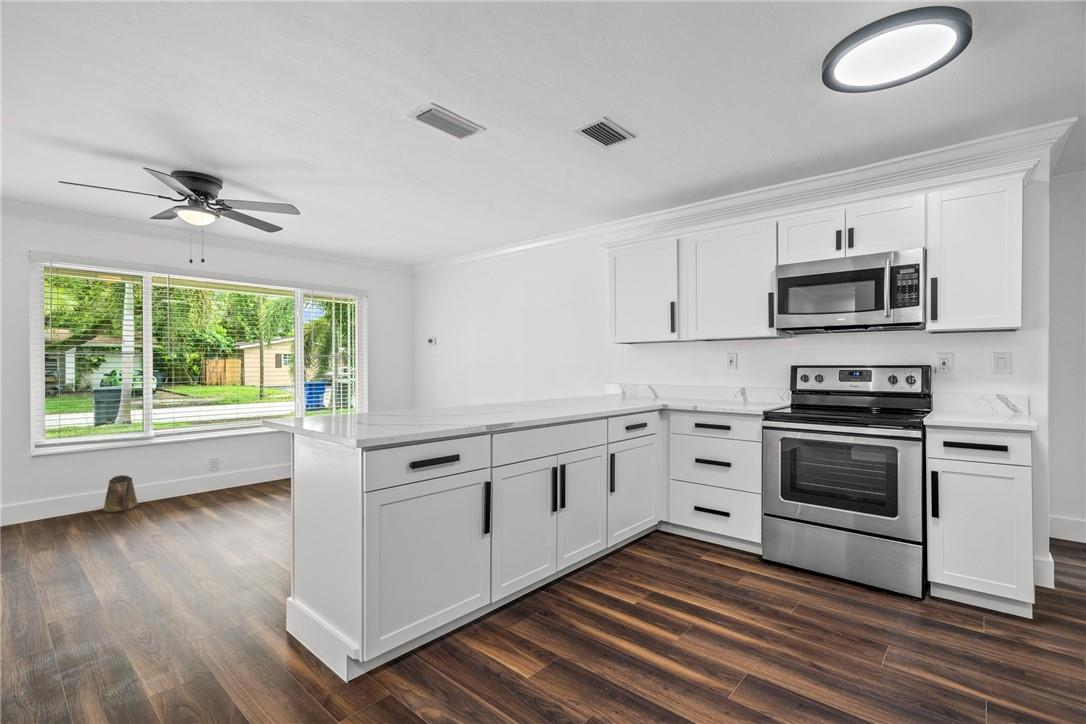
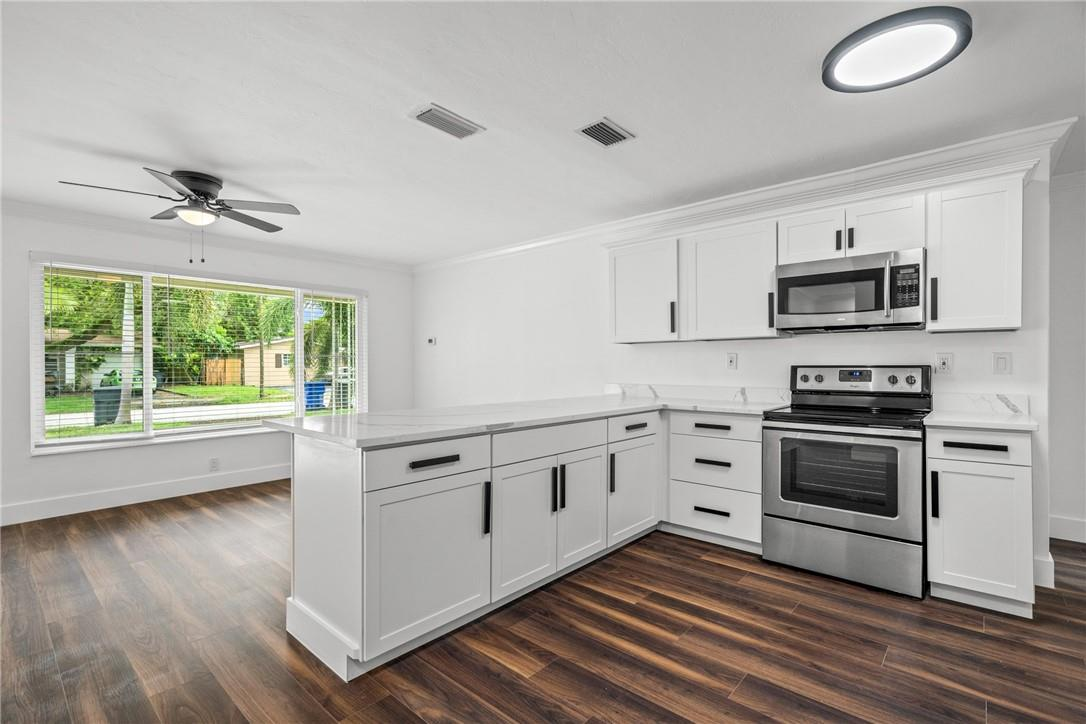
- watering can [102,474,140,513]
